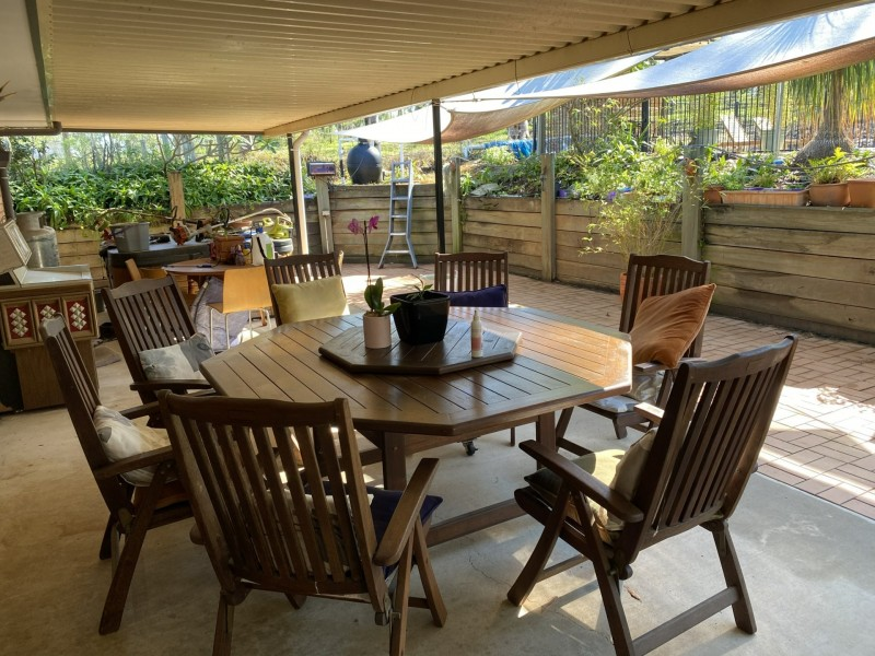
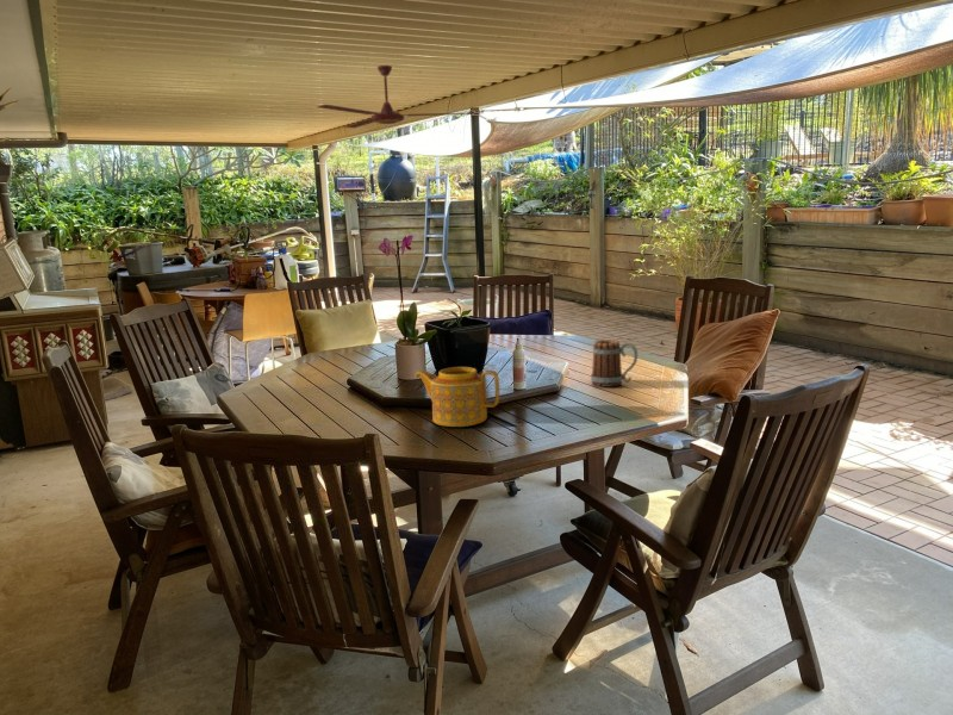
+ teapot [413,366,500,428]
+ ceiling fan [316,64,485,129]
+ mug [590,338,639,388]
